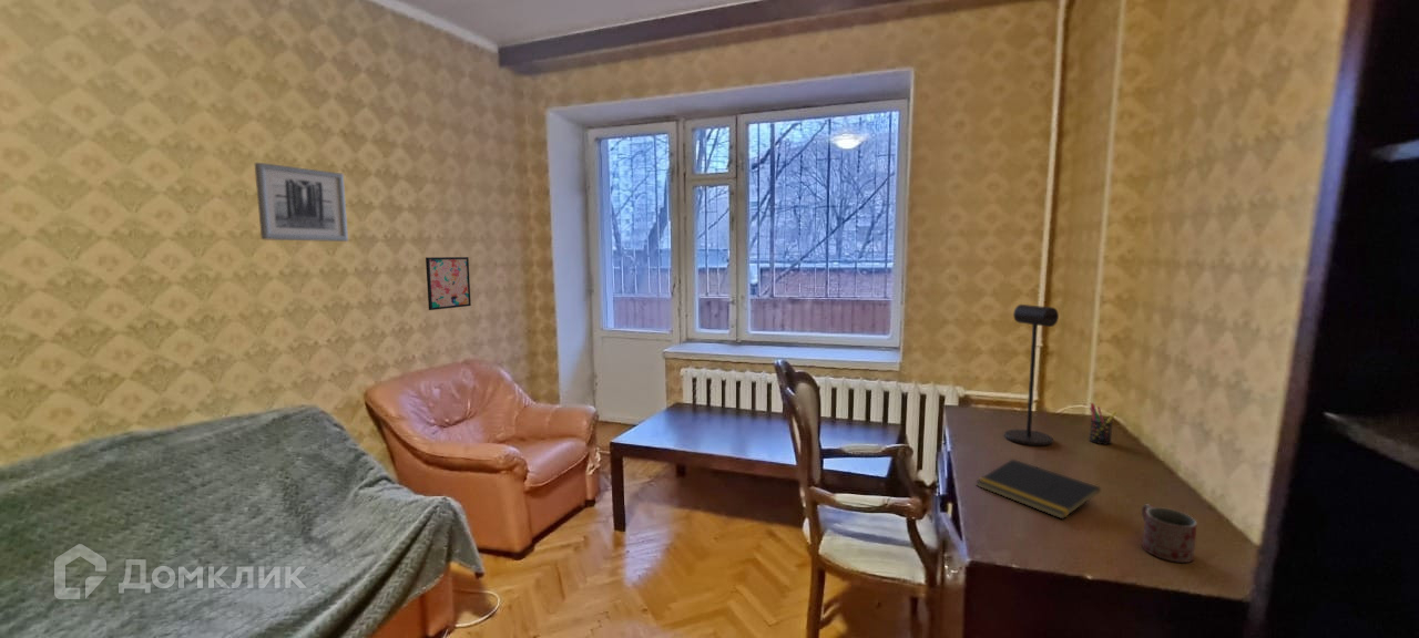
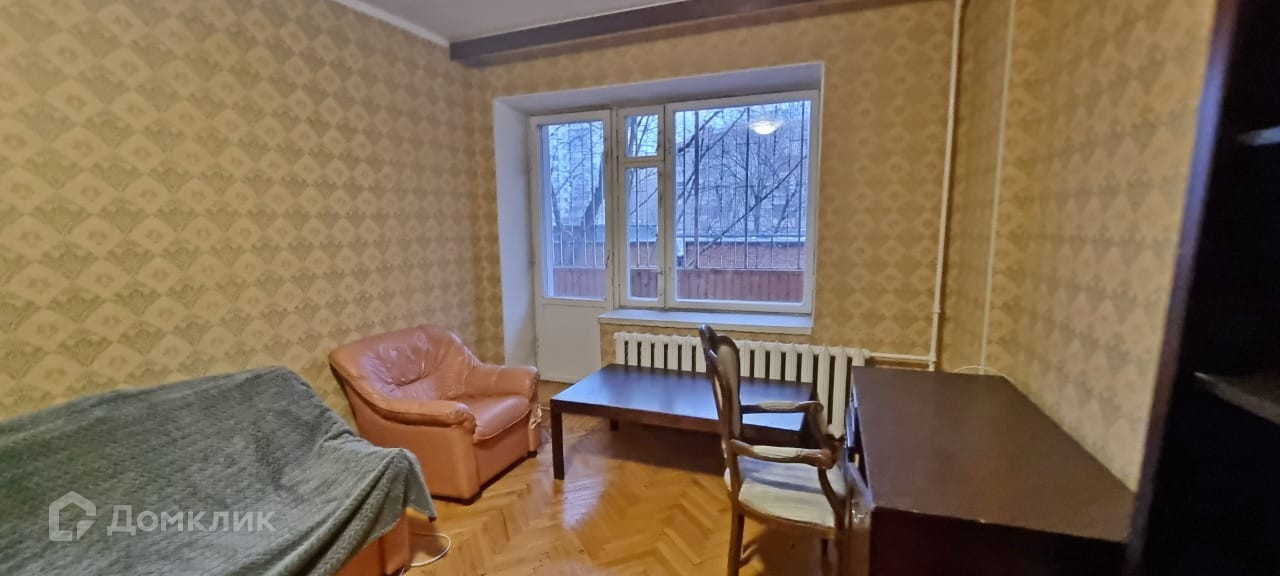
- pen holder [1089,402,1119,445]
- wall art [425,256,472,311]
- notepad [974,459,1101,521]
- wall art [254,162,349,243]
- mug [1141,504,1198,564]
- desk lamp [1003,303,1060,446]
